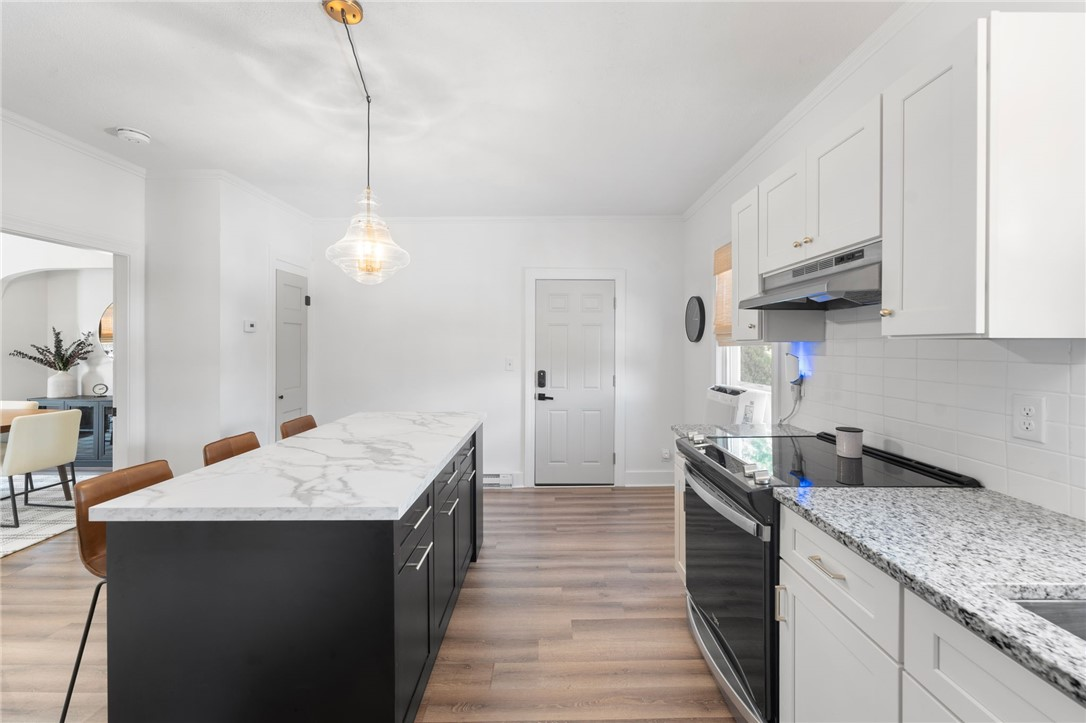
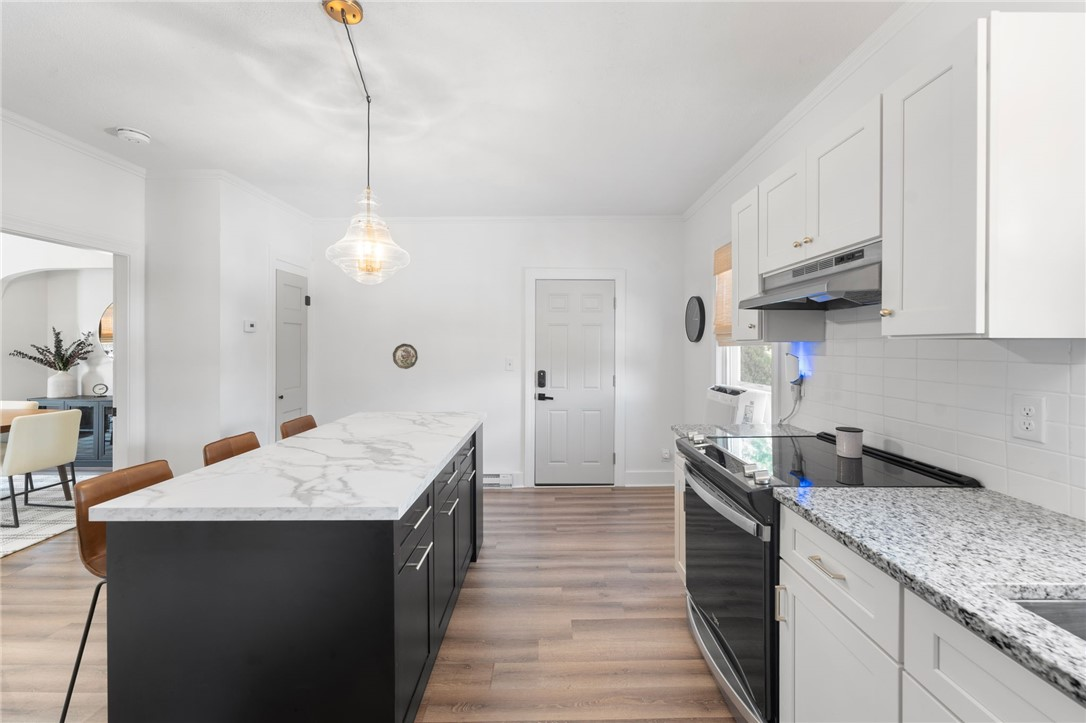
+ decorative plate [392,343,419,370]
